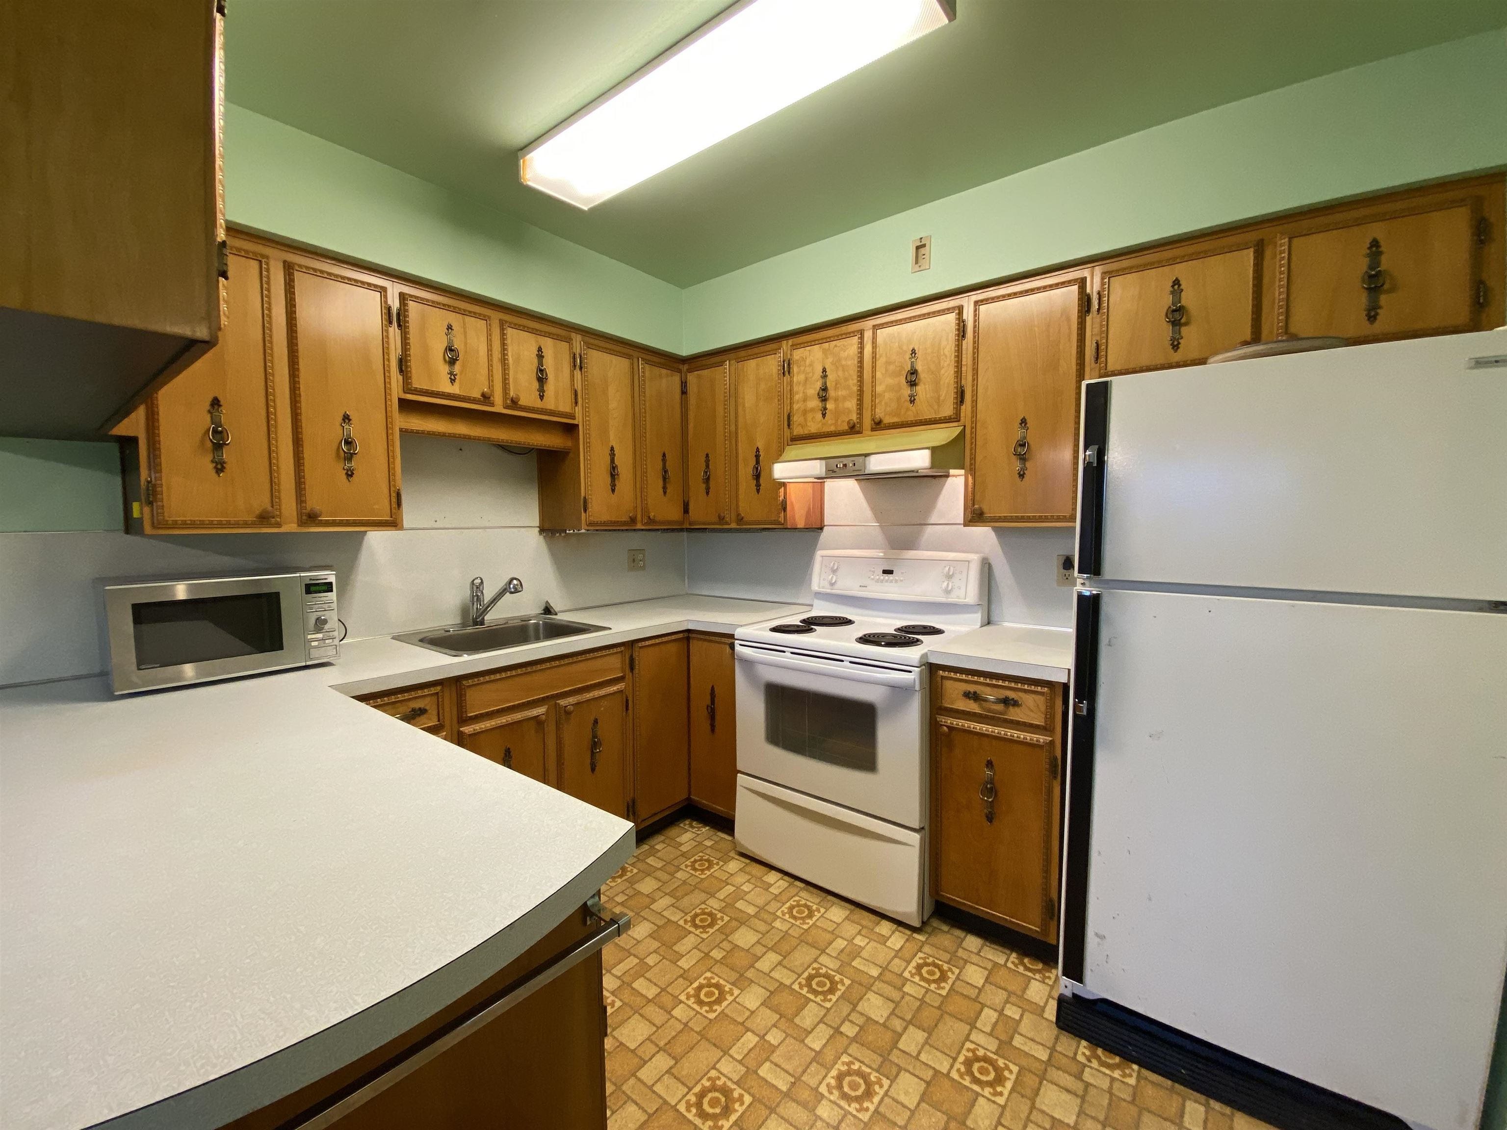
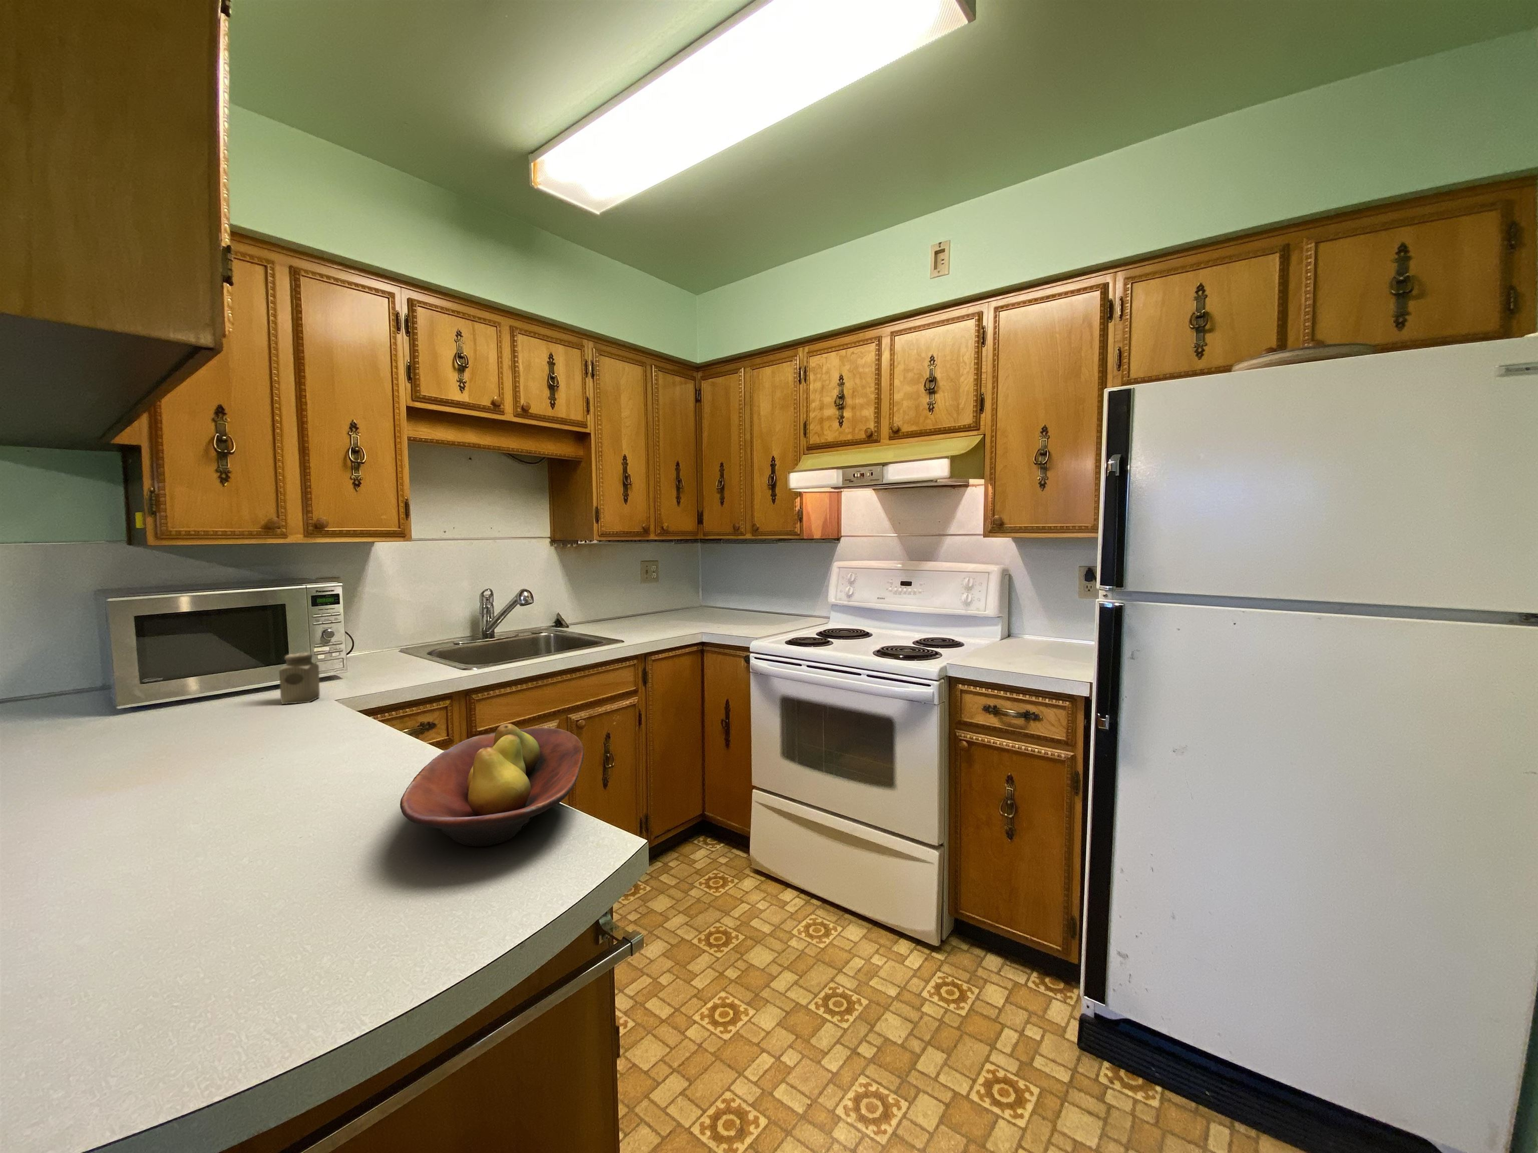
+ salt shaker [279,652,321,705]
+ fruit bowl [400,723,585,847]
